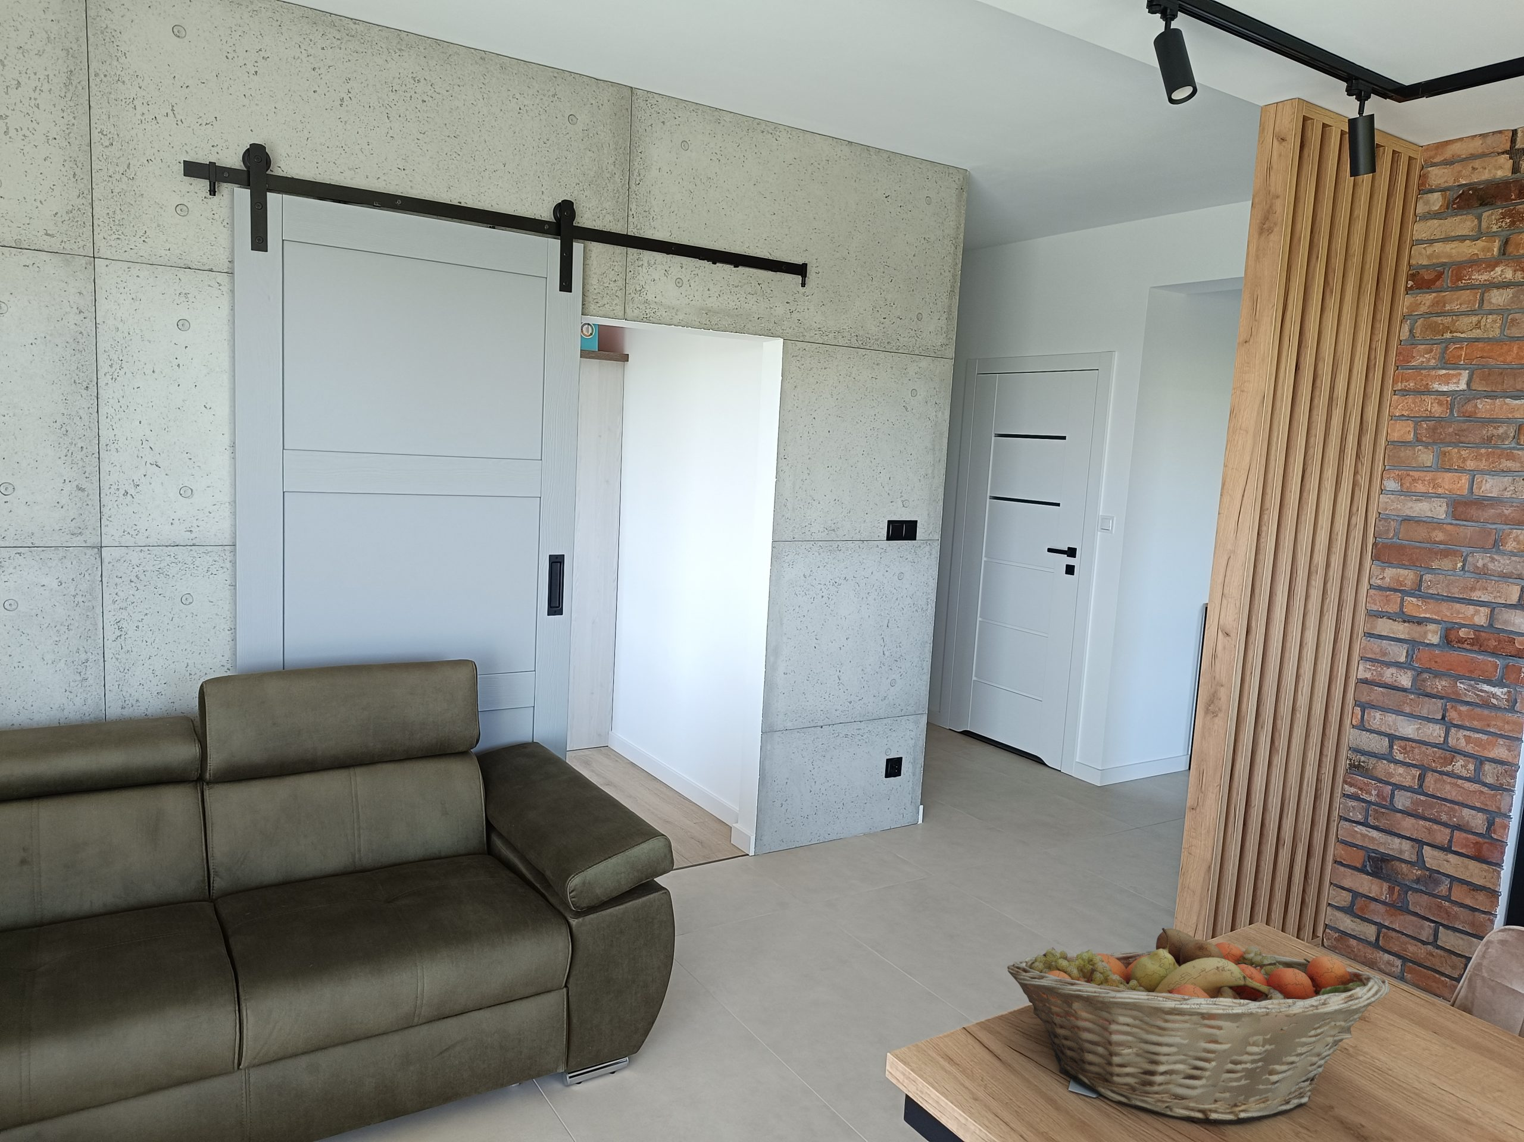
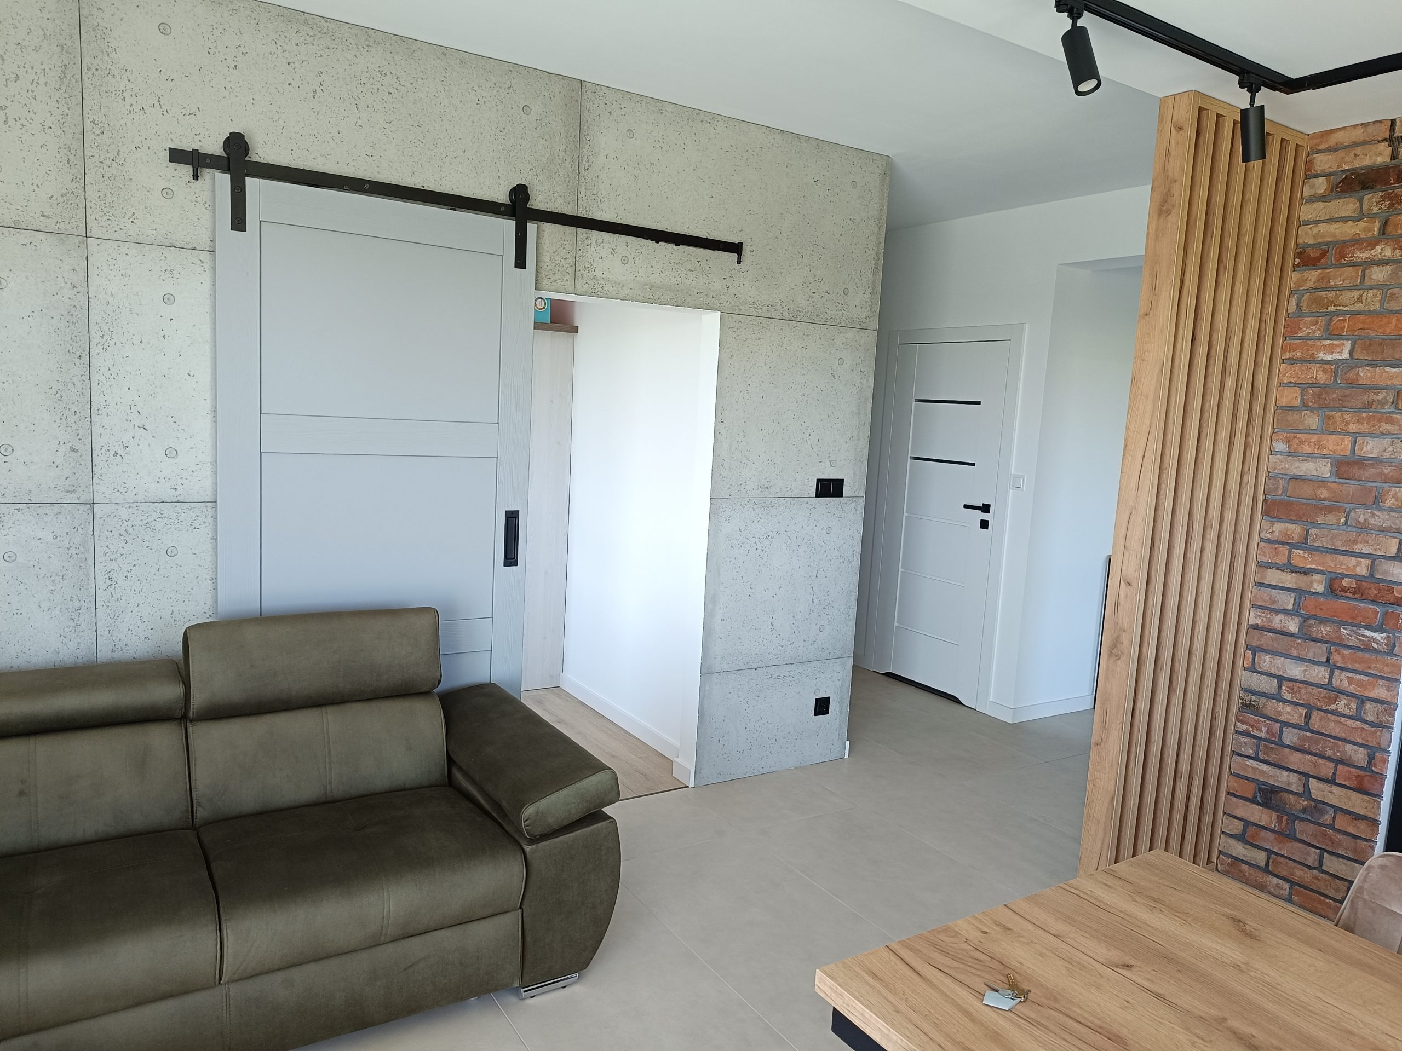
- fruit basket [1007,927,1391,1124]
